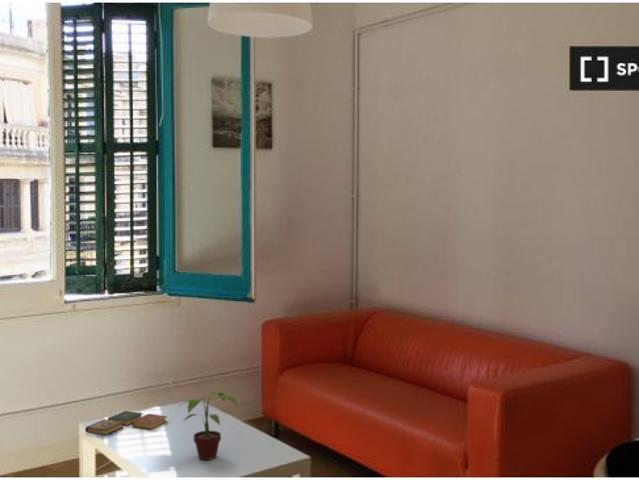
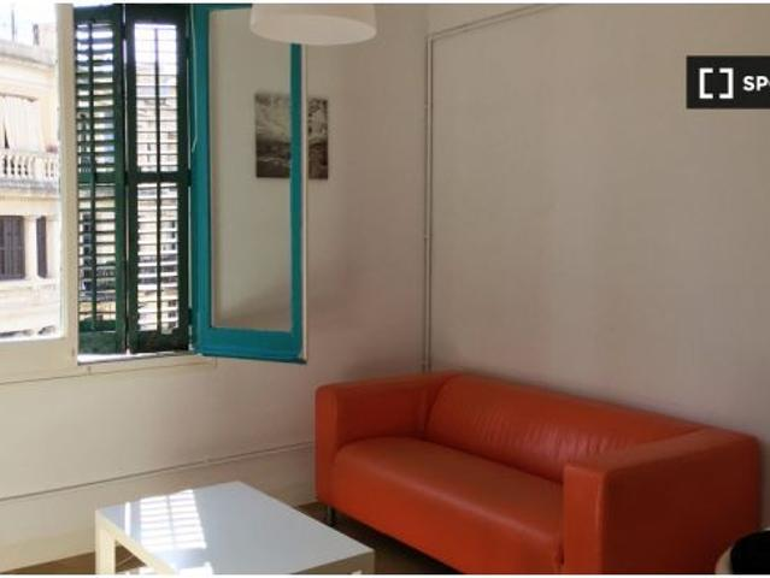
- book [84,410,169,436]
- potted plant [178,390,239,461]
